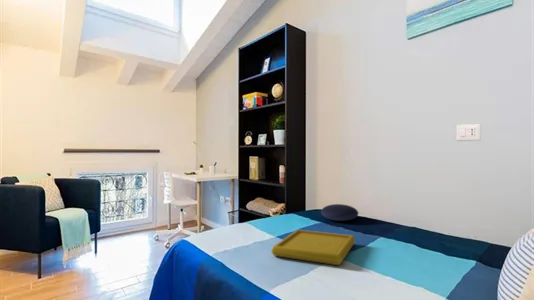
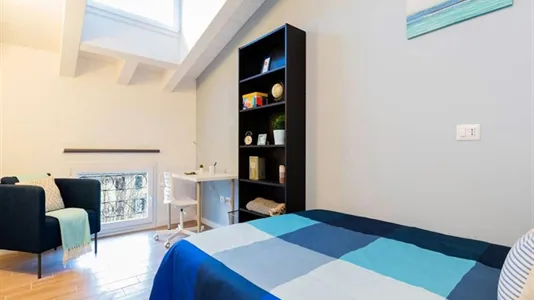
- cushion [320,203,359,222]
- serving tray [270,229,357,266]
